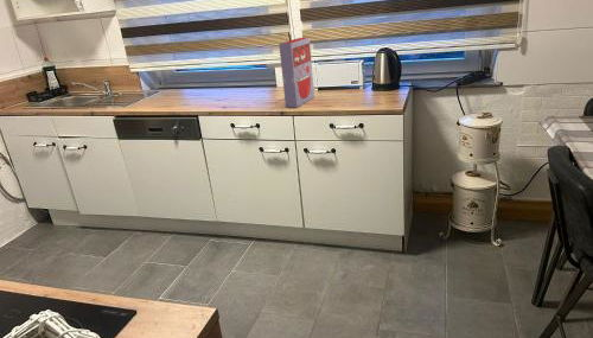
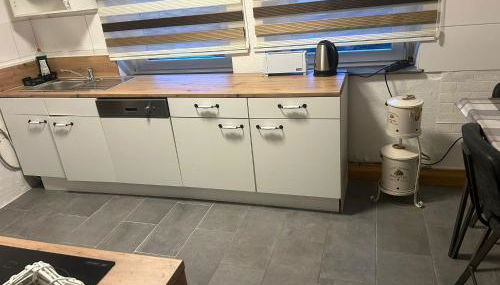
- cereal box [278,37,315,109]
